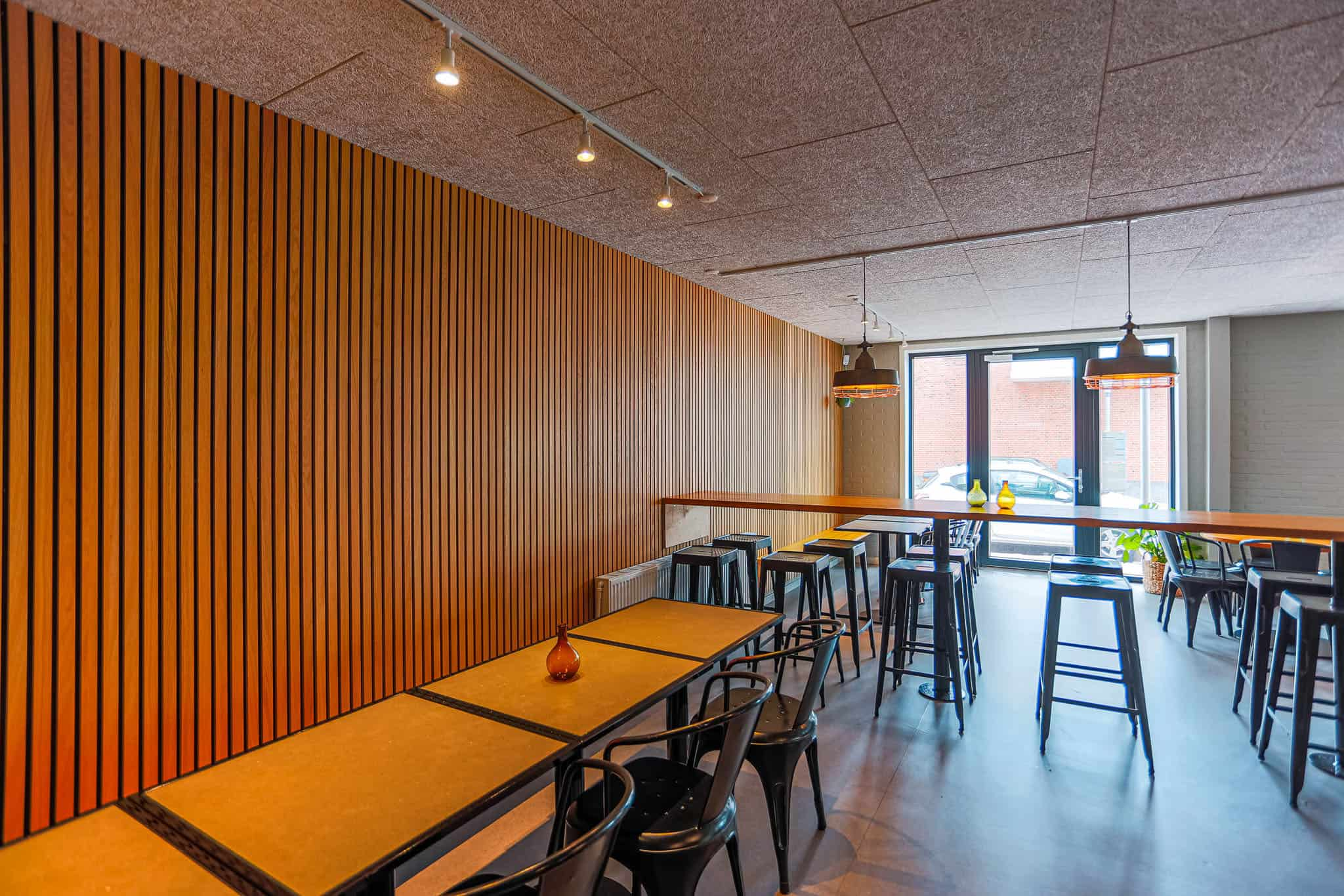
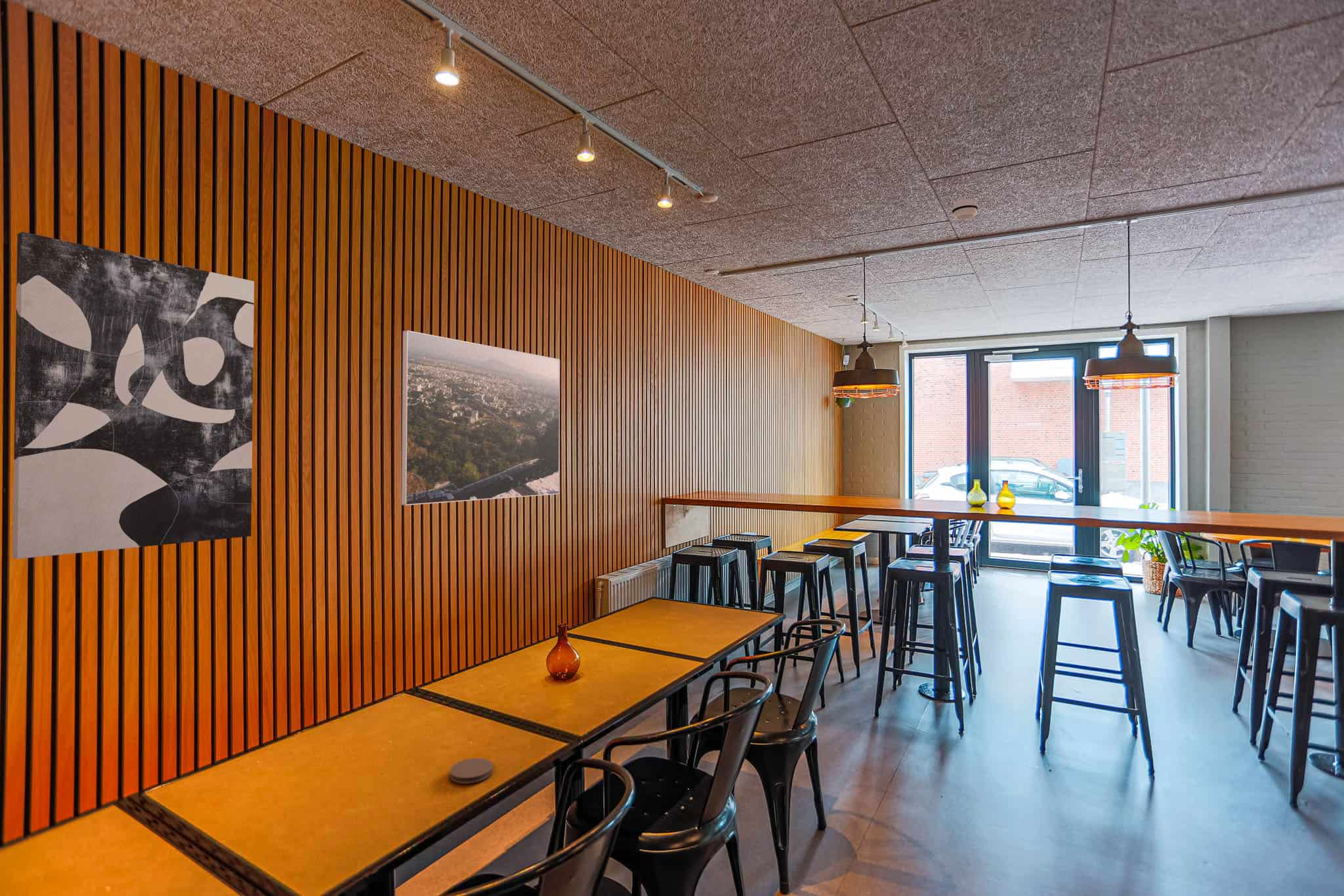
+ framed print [400,330,560,506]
+ smoke detector [951,198,979,220]
+ wall art [12,231,255,560]
+ coaster [450,758,494,784]
